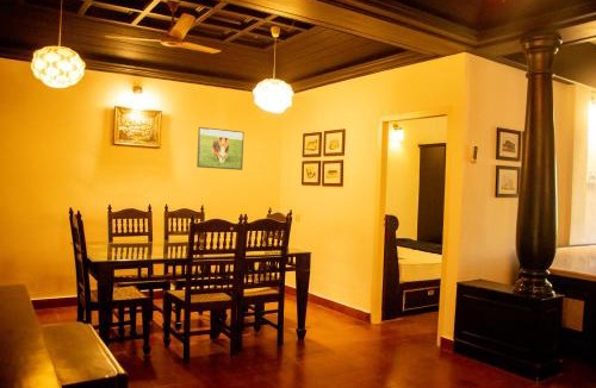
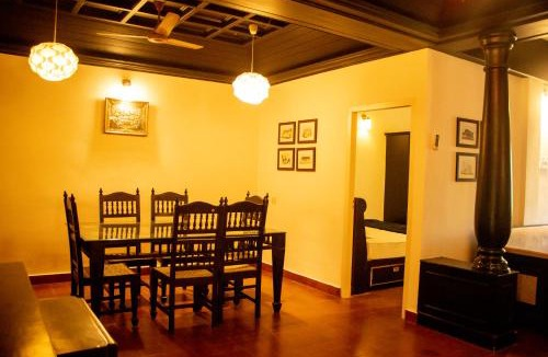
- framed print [195,126,244,171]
